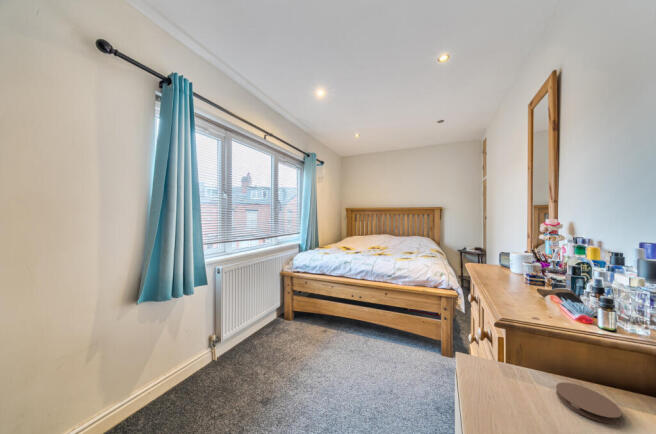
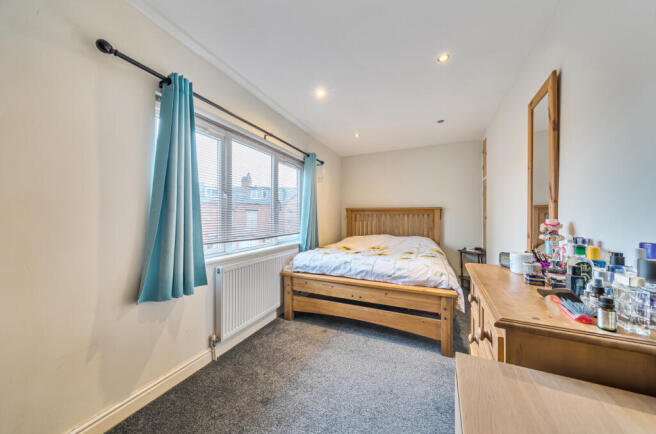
- coaster [555,381,623,425]
